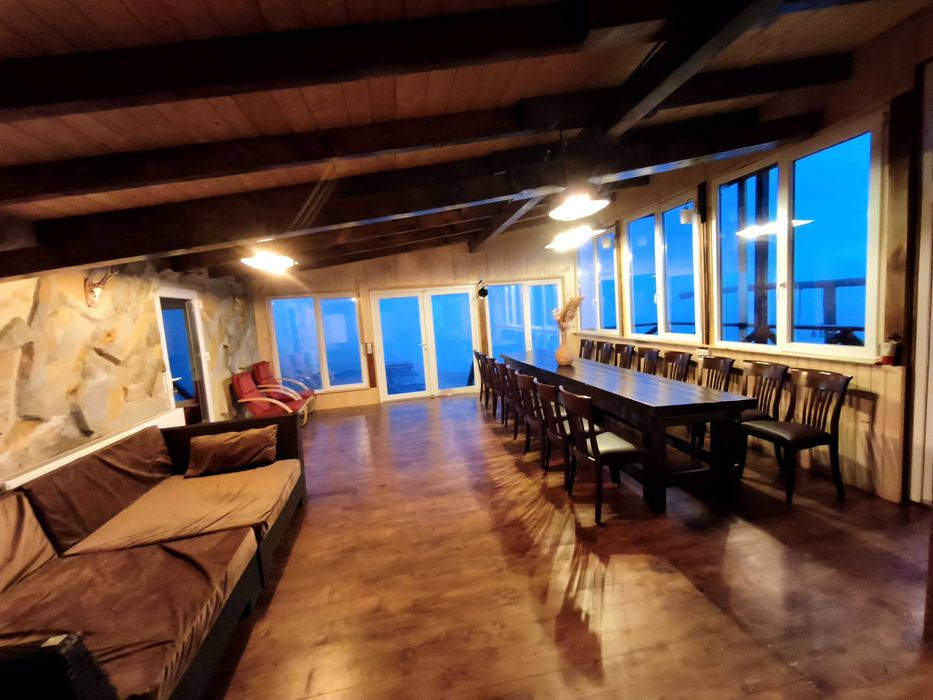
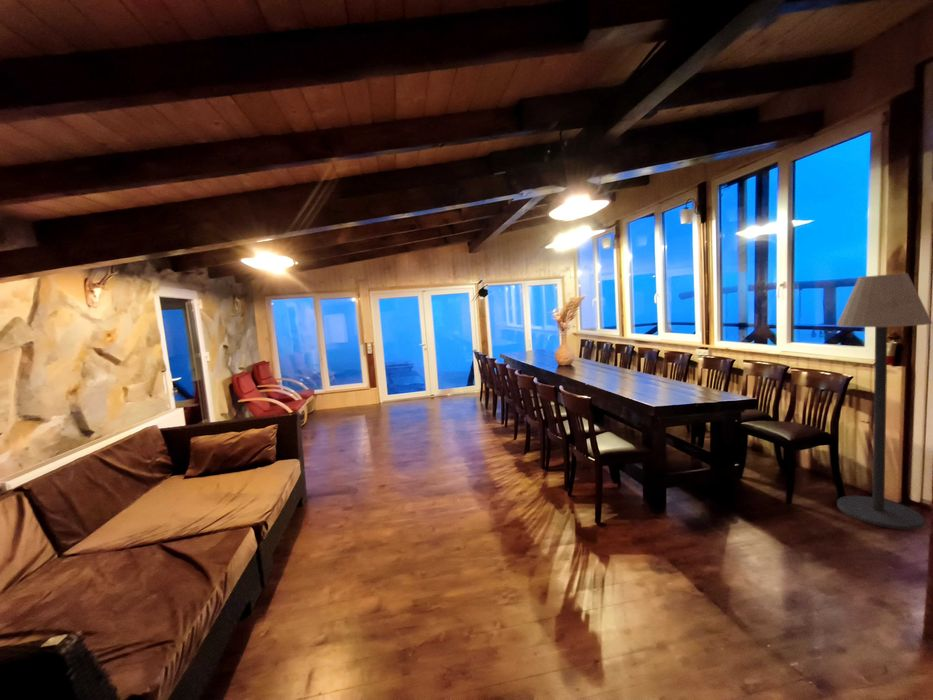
+ floor lamp [836,272,933,531]
